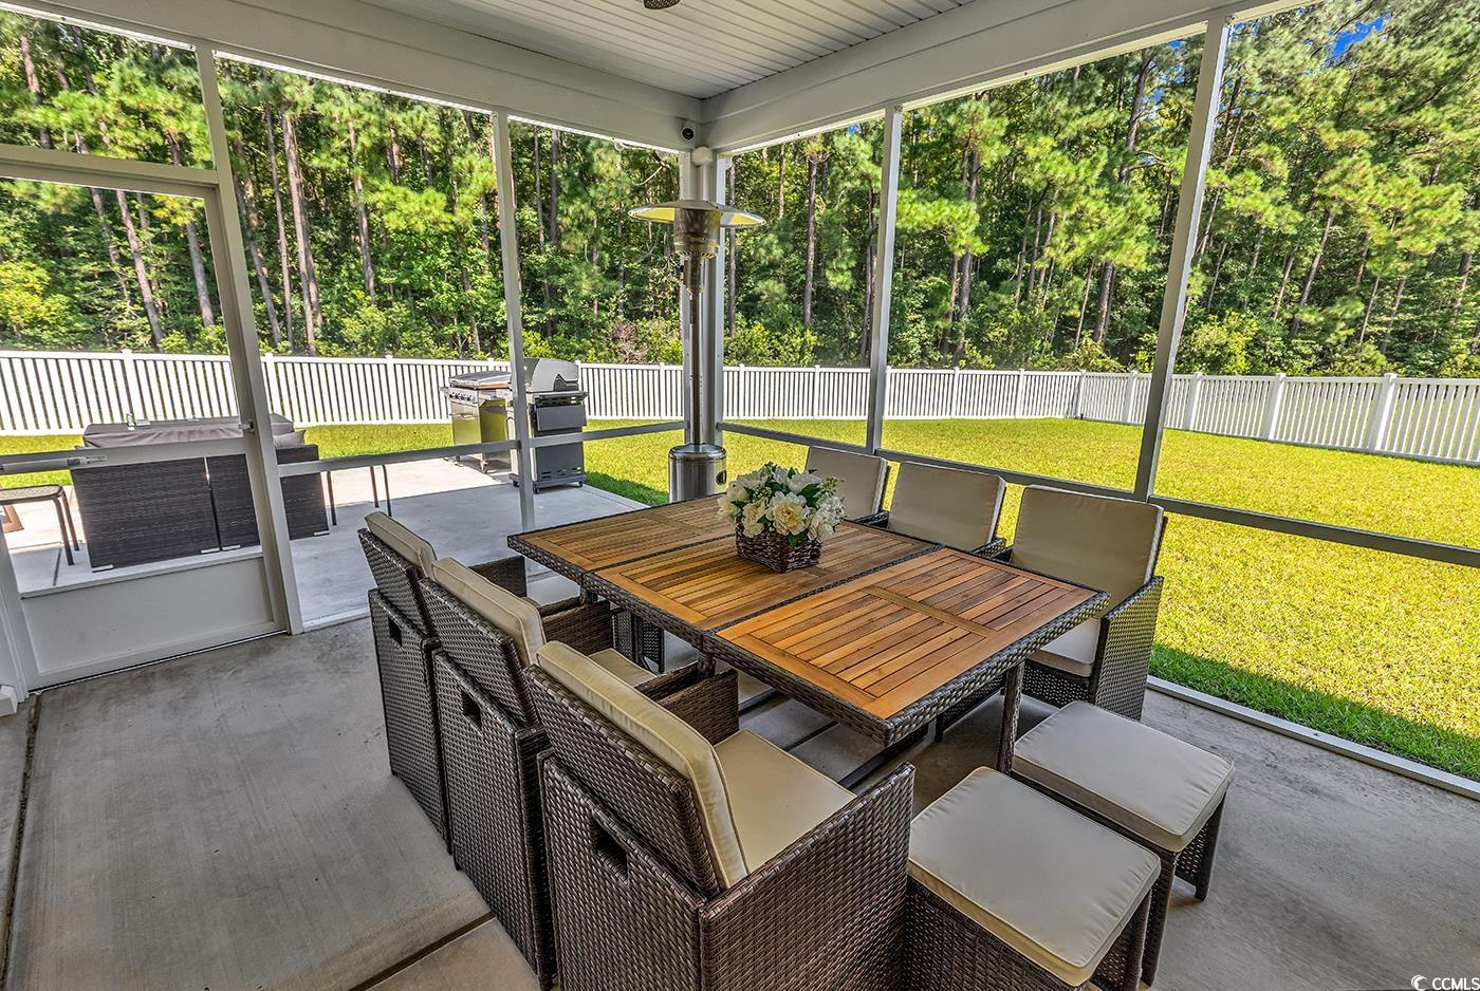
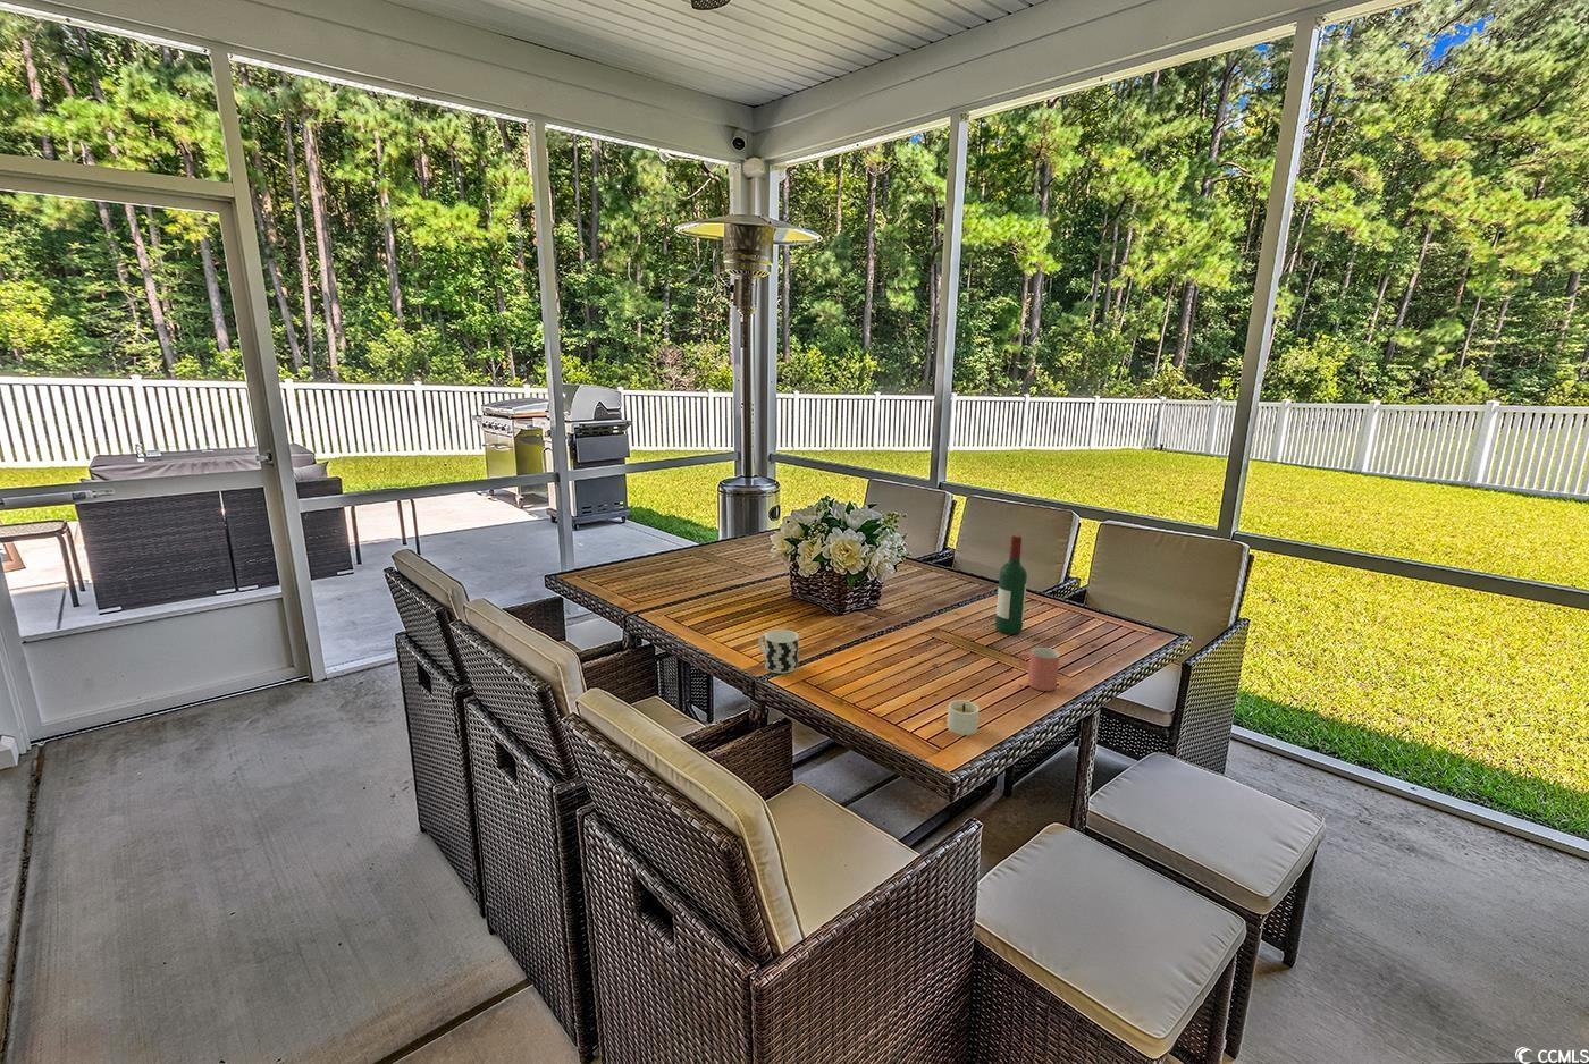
+ cup [756,628,799,673]
+ candle [947,698,981,736]
+ cup [1017,646,1062,692]
+ wine bottle [994,534,1028,635]
